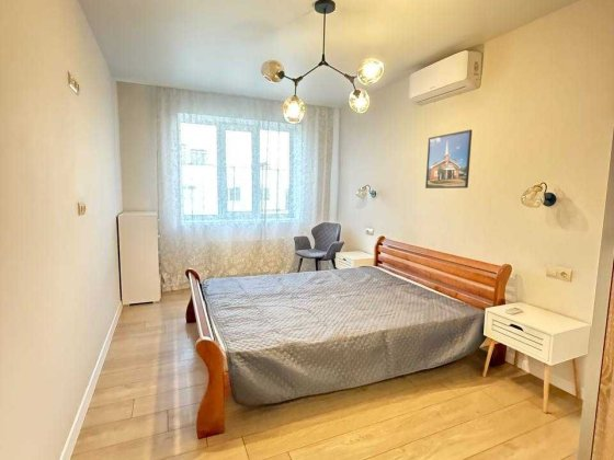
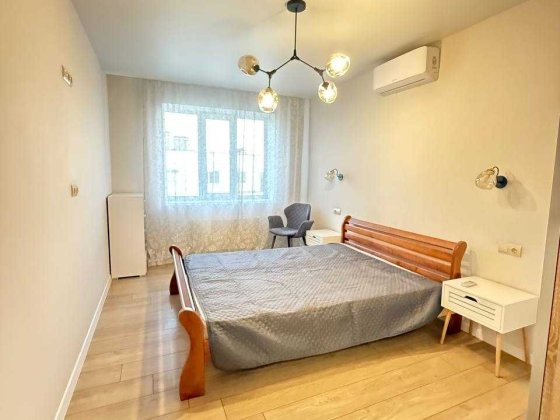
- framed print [424,128,473,189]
